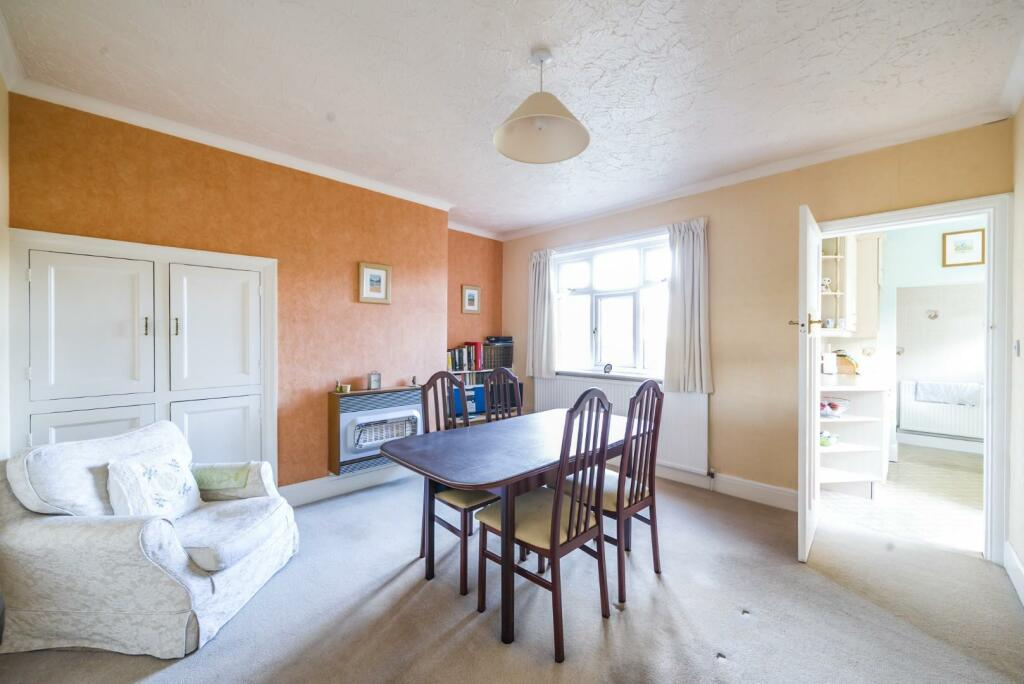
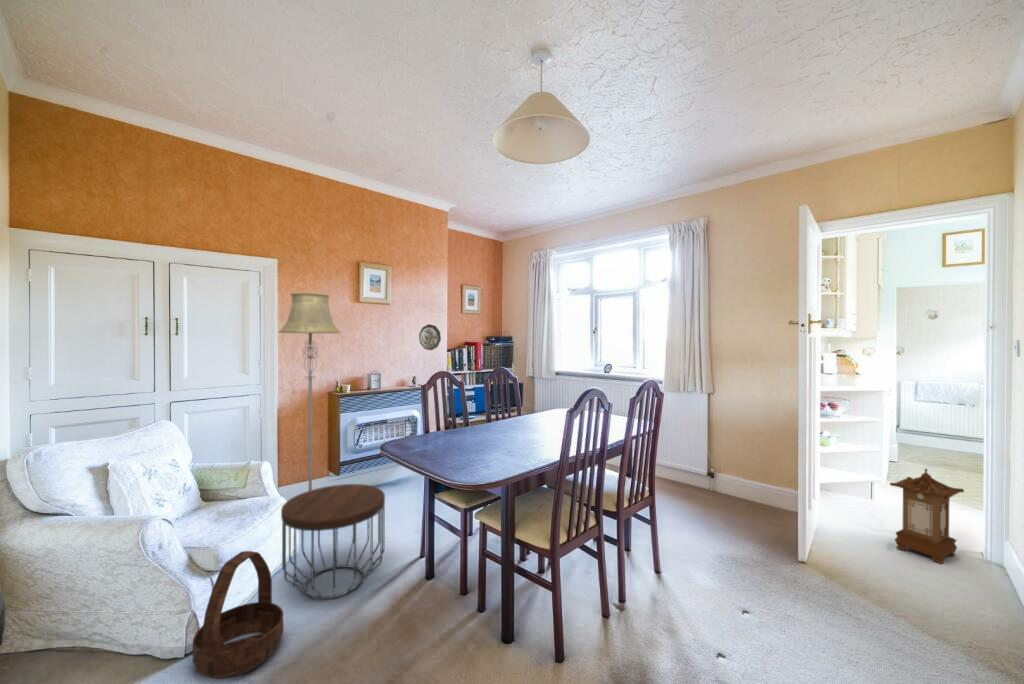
+ basket [192,550,284,680]
+ decorative plate [418,323,442,351]
+ floor lamp [277,292,342,491]
+ lantern [889,468,965,565]
+ side table [280,483,386,600]
